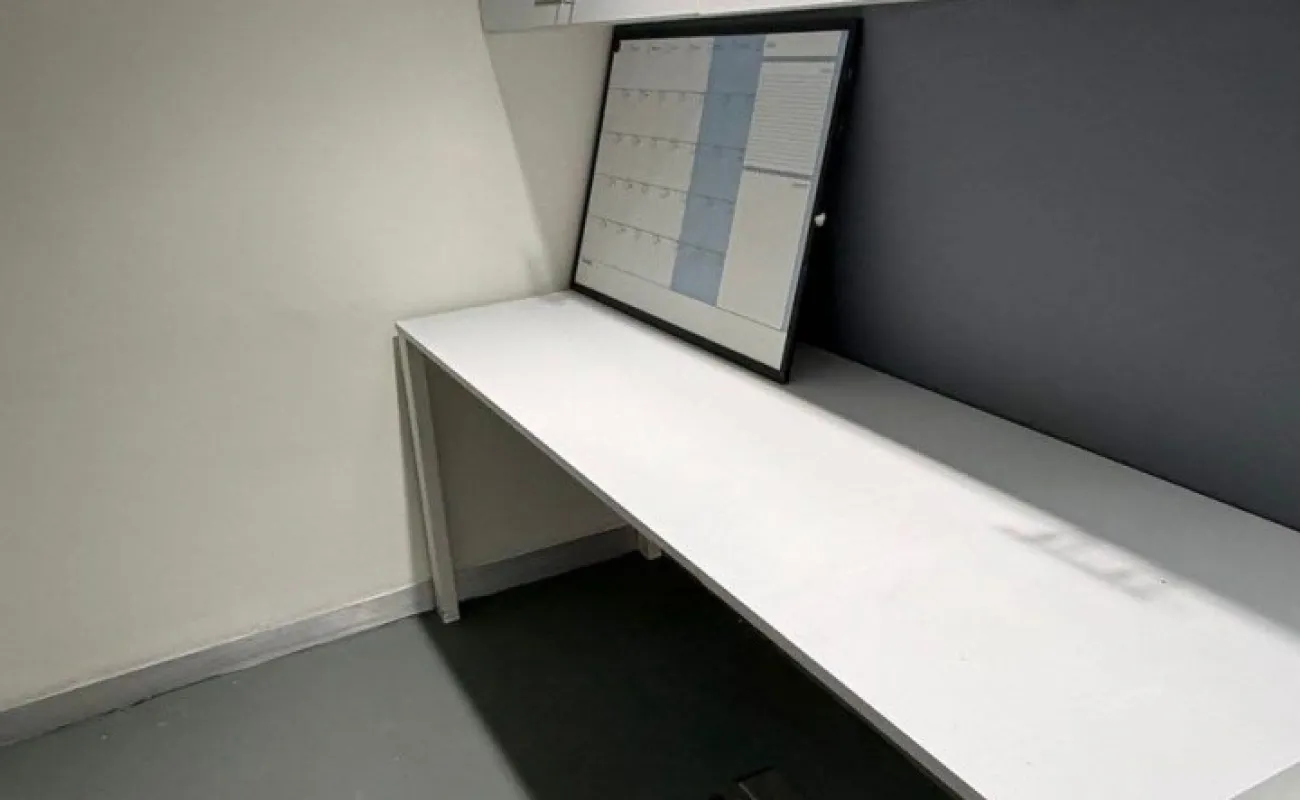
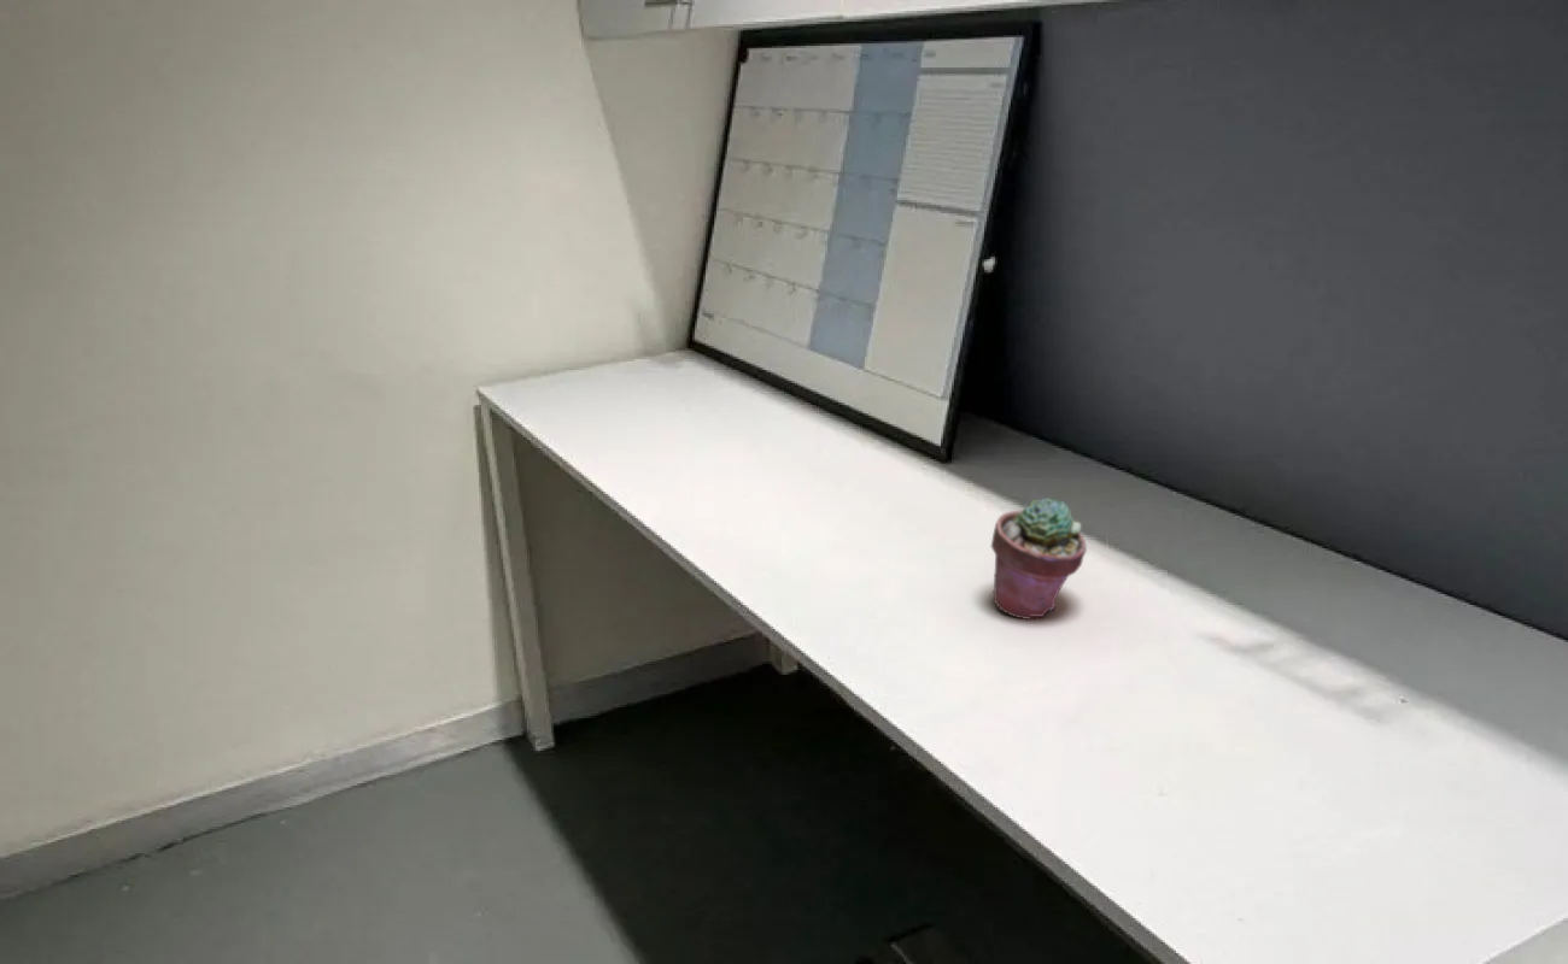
+ potted succulent [990,498,1088,621]
